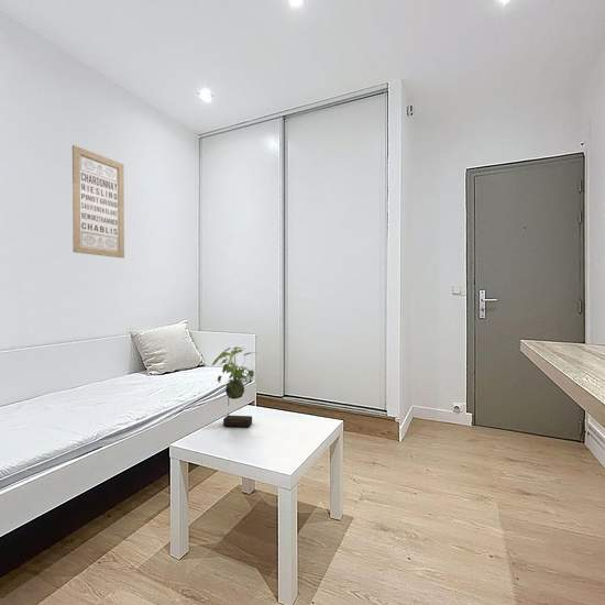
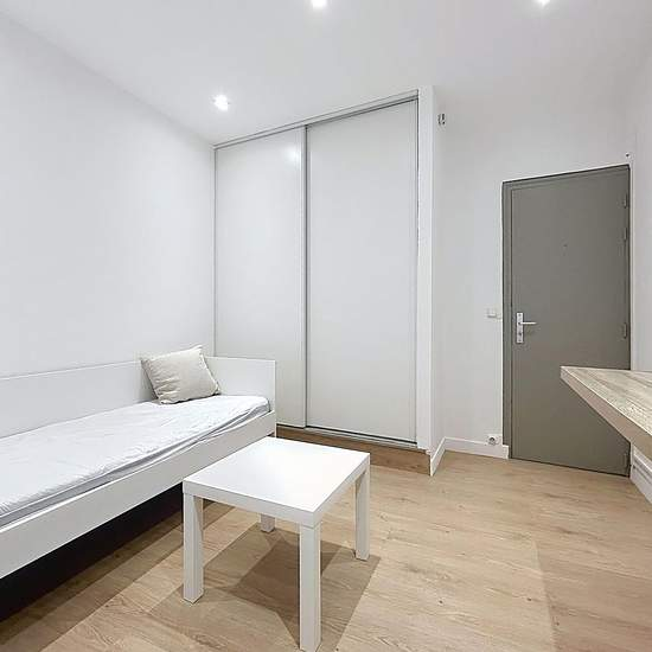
- plant [211,345,256,428]
- wall art [72,144,125,260]
